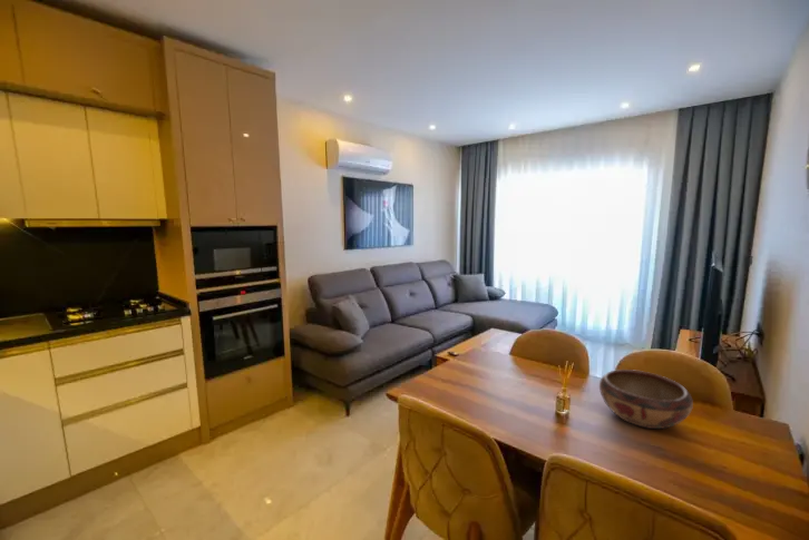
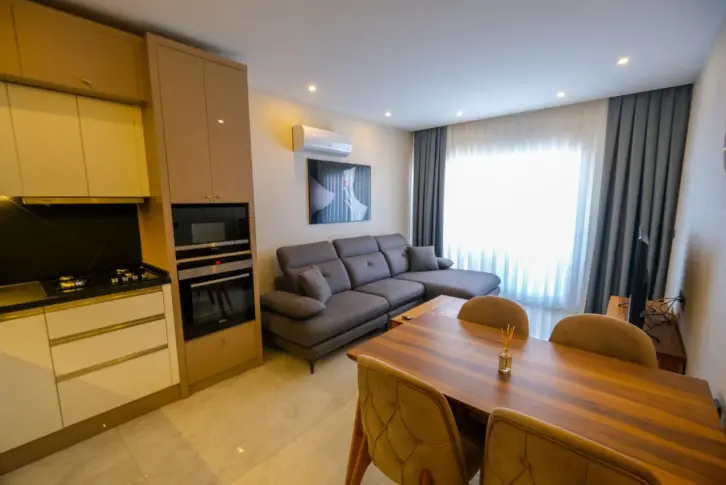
- decorative bowl [598,369,694,430]
